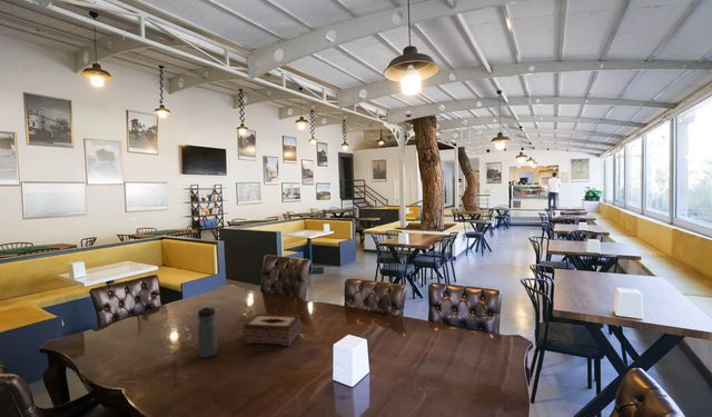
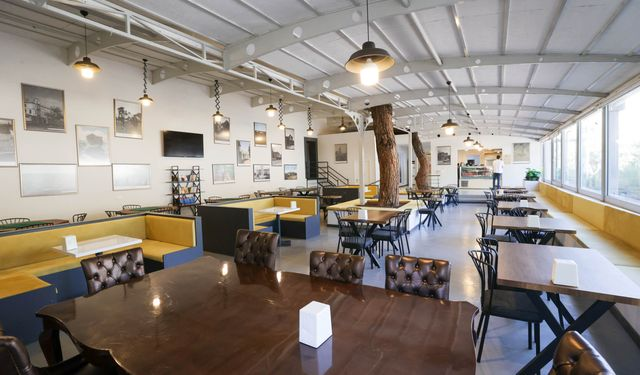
- water bottle [197,305,219,359]
- tissue box [243,312,301,347]
